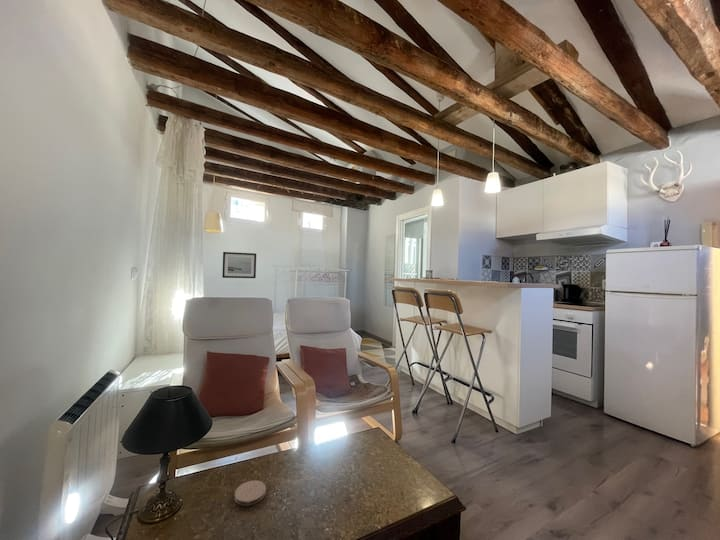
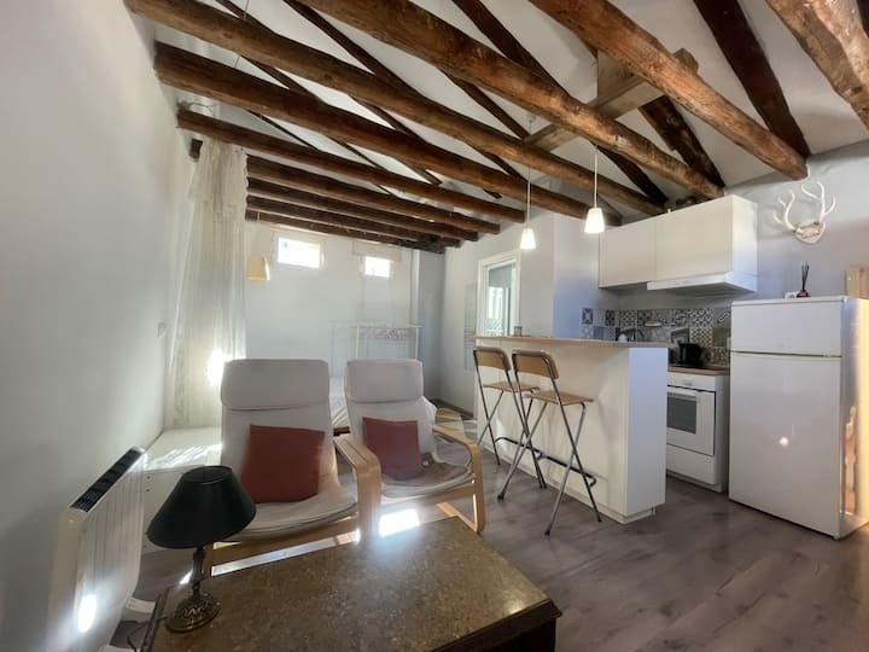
- wall art [221,251,257,279]
- coaster [234,479,267,507]
